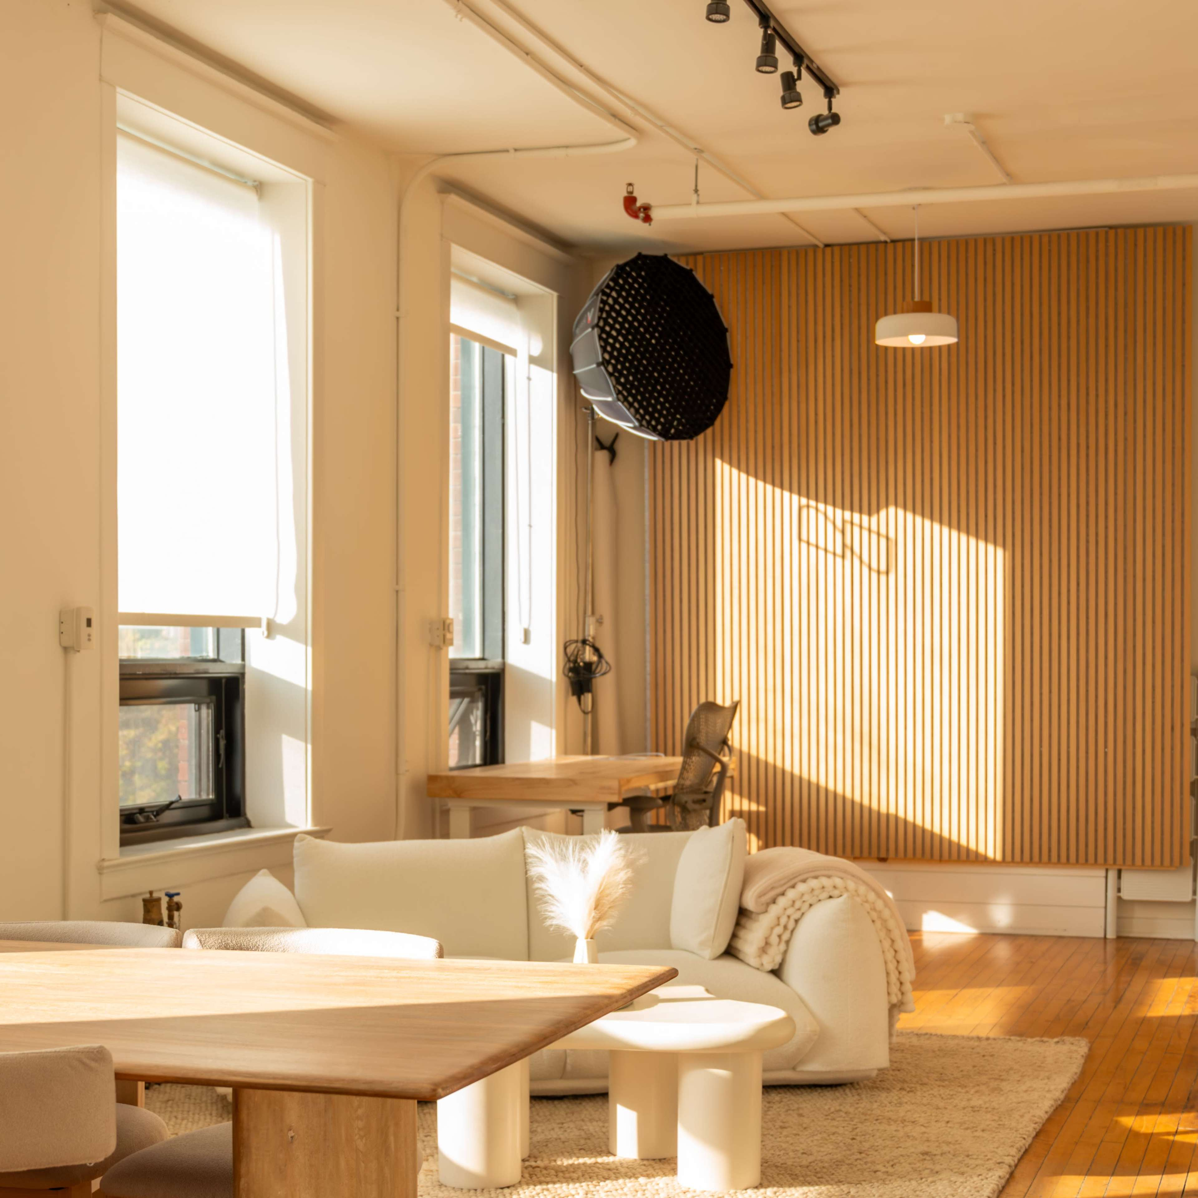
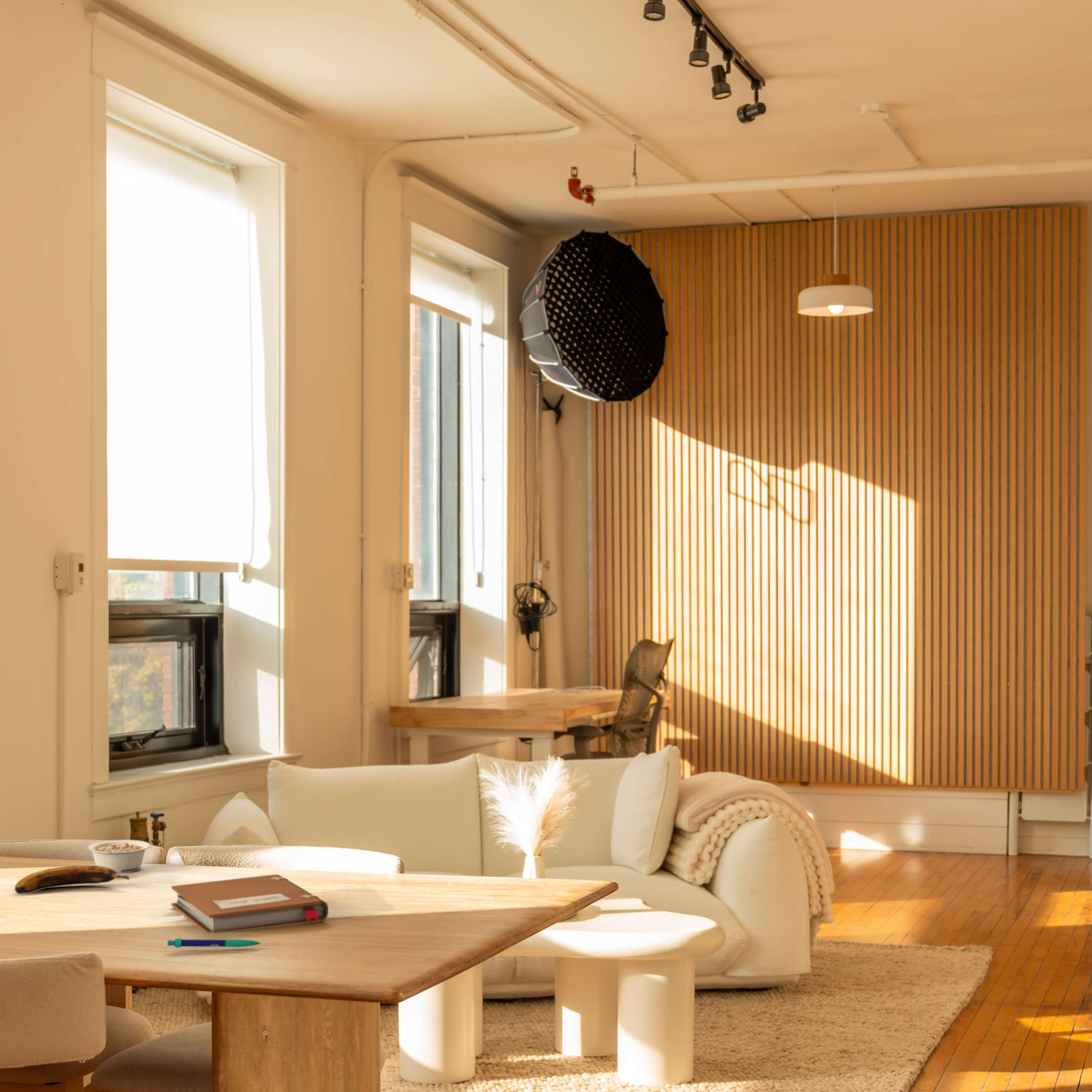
+ banana [15,865,130,894]
+ legume [87,839,150,873]
+ notebook [171,874,329,933]
+ pen [167,938,262,948]
